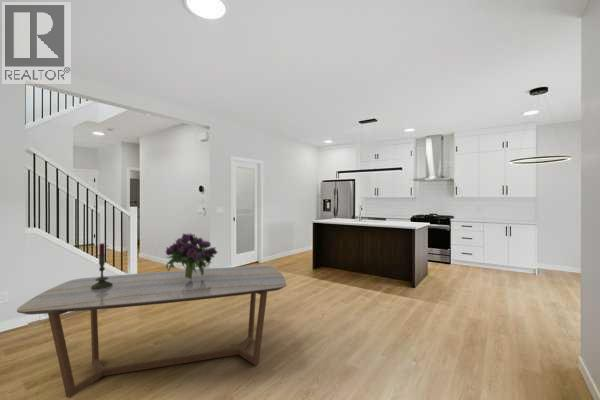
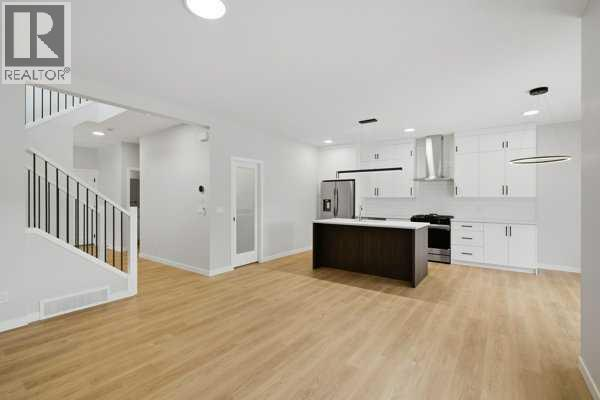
- dining table [16,265,287,399]
- bouquet [164,232,218,279]
- candle [91,242,113,290]
